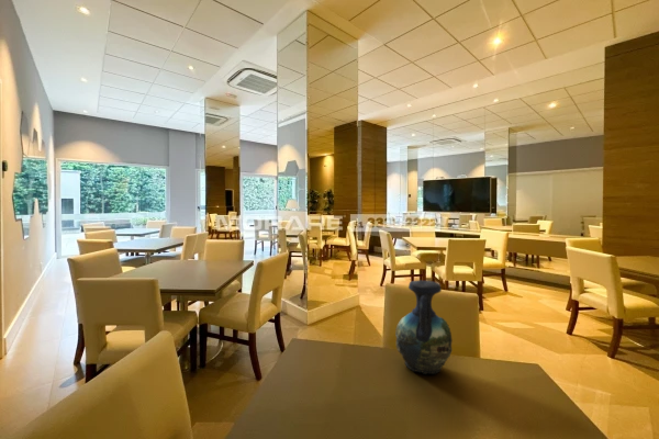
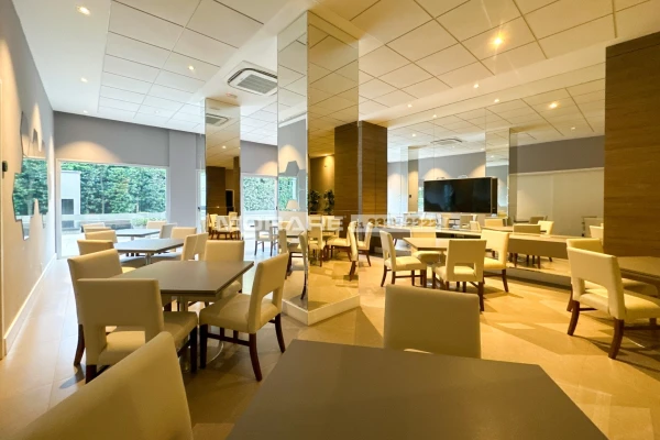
- vase [394,279,454,375]
